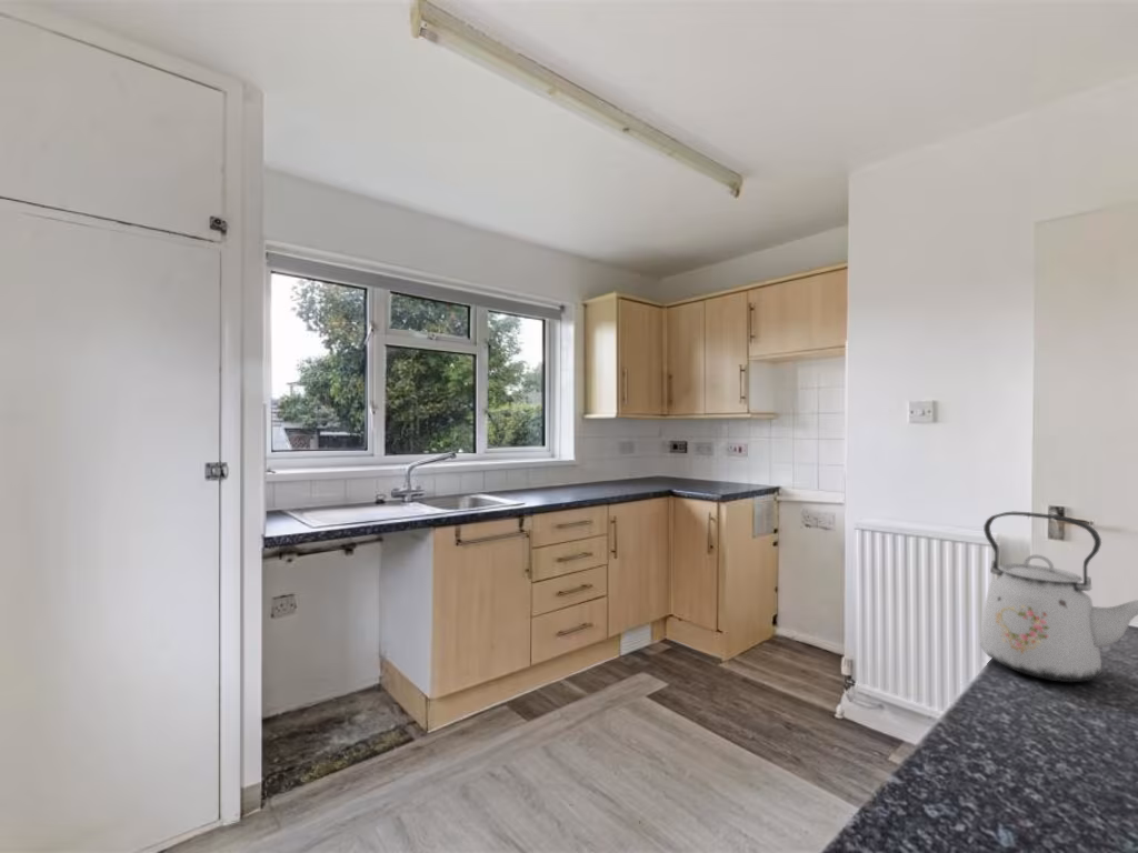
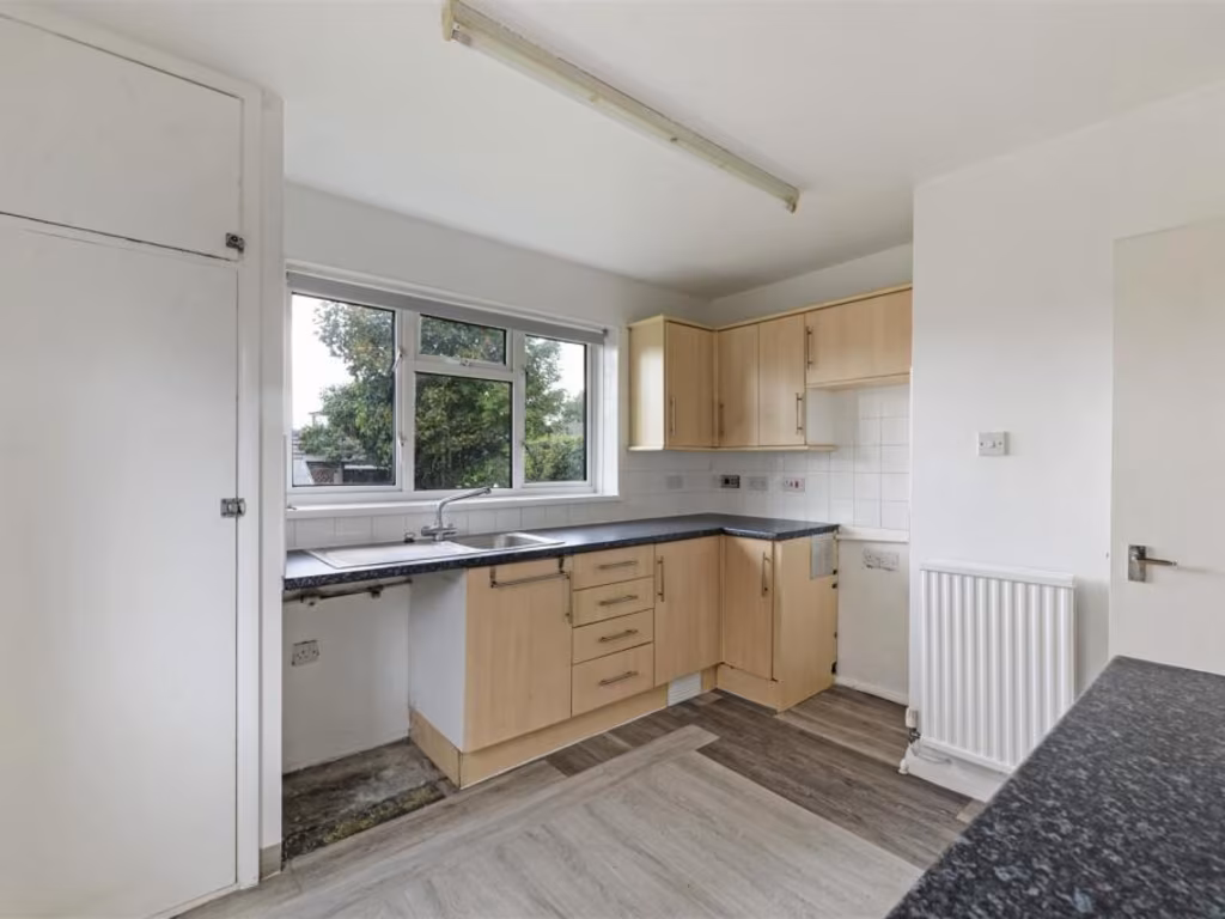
- kettle [979,511,1138,683]
